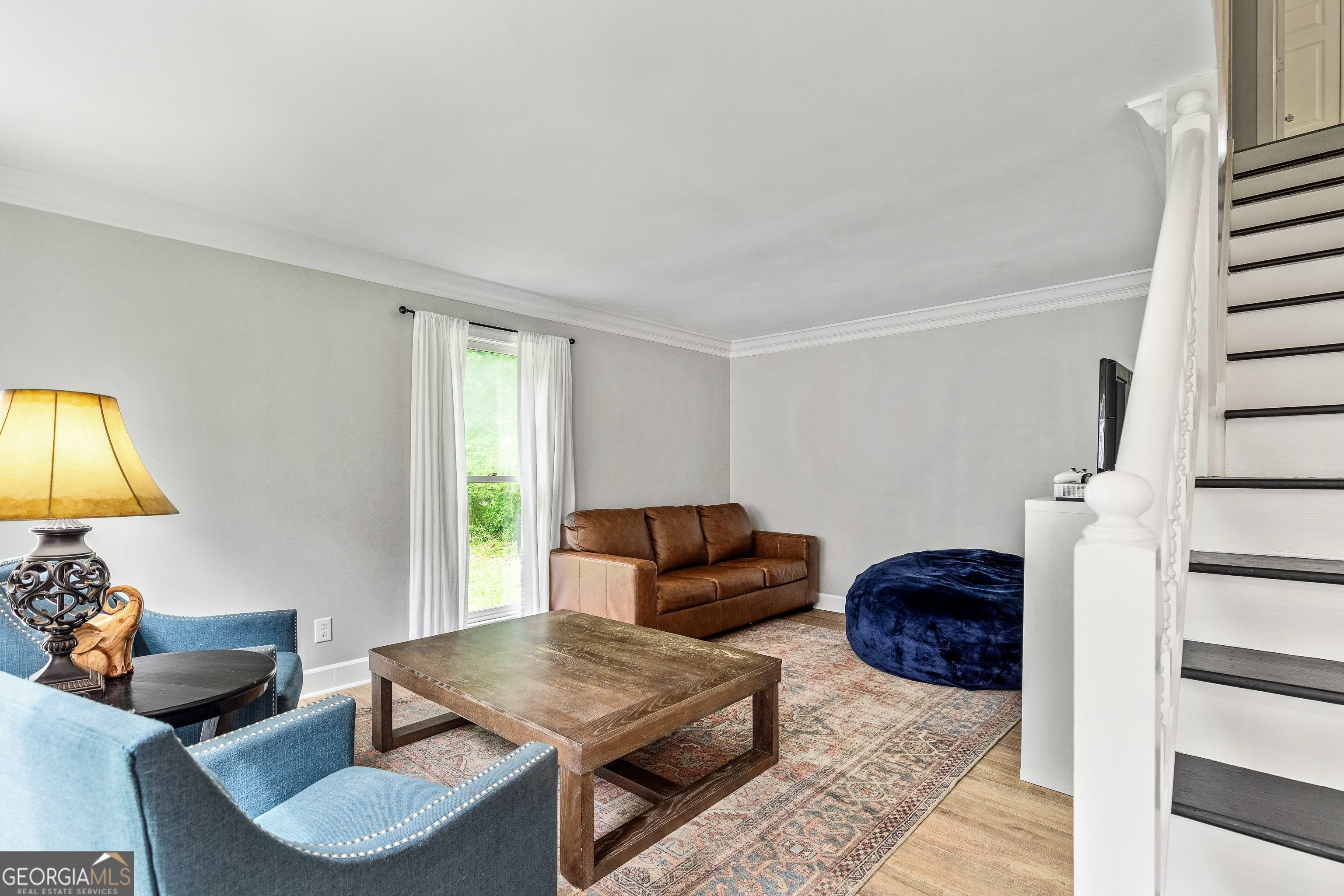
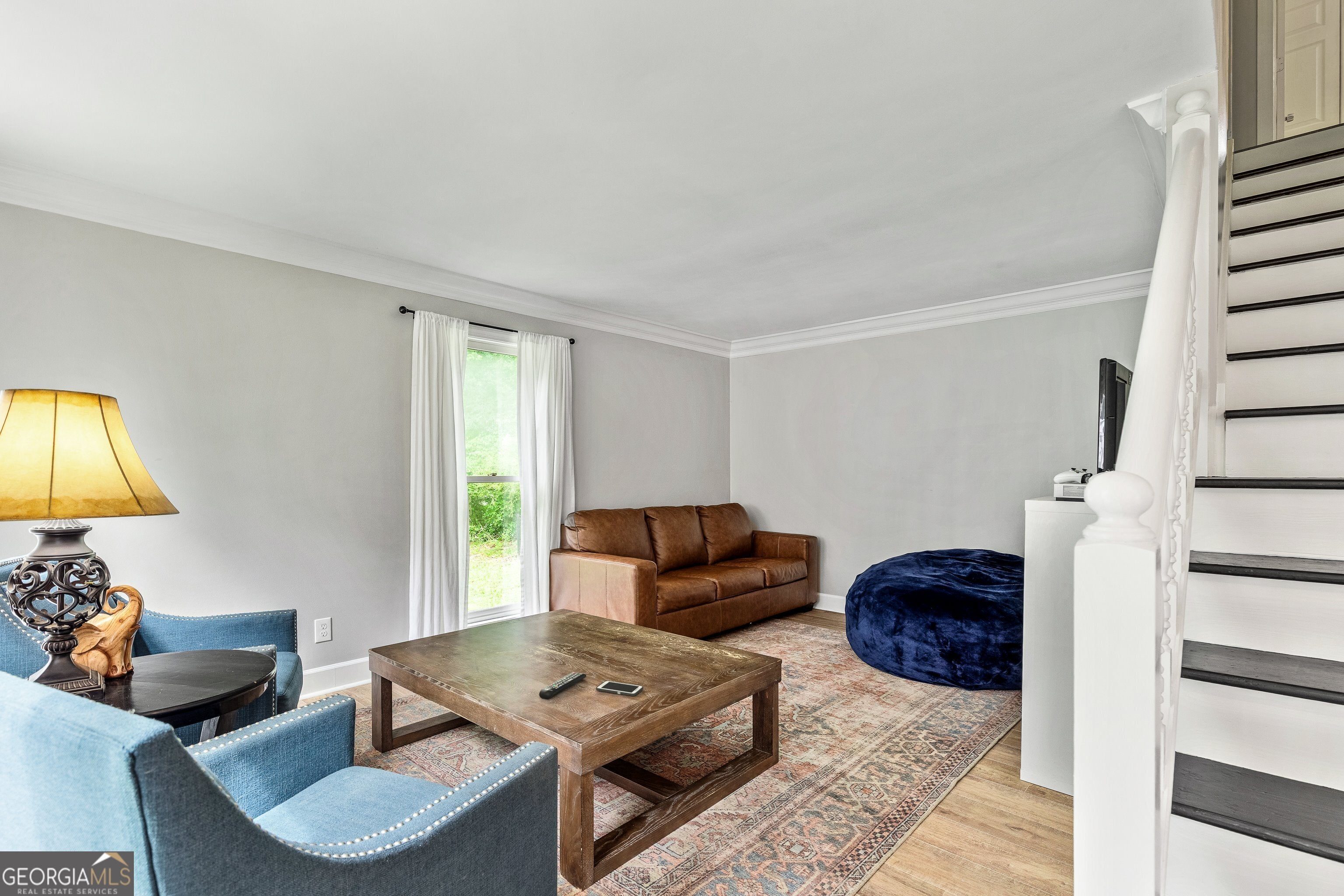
+ remote control [539,672,587,700]
+ cell phone [595,680,644,697]
